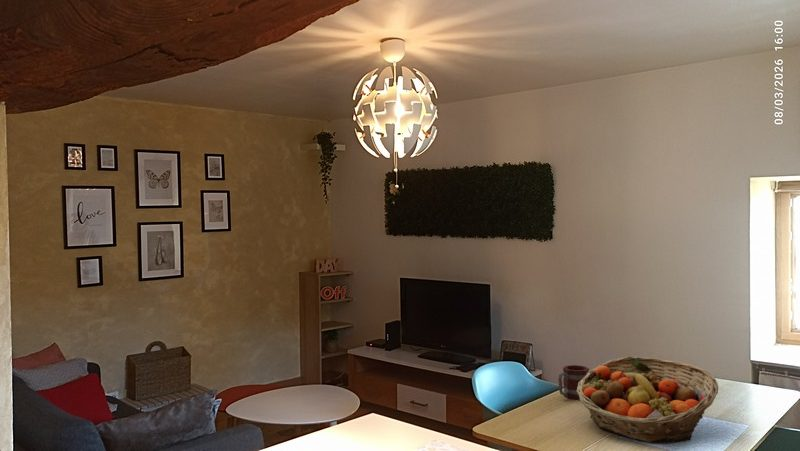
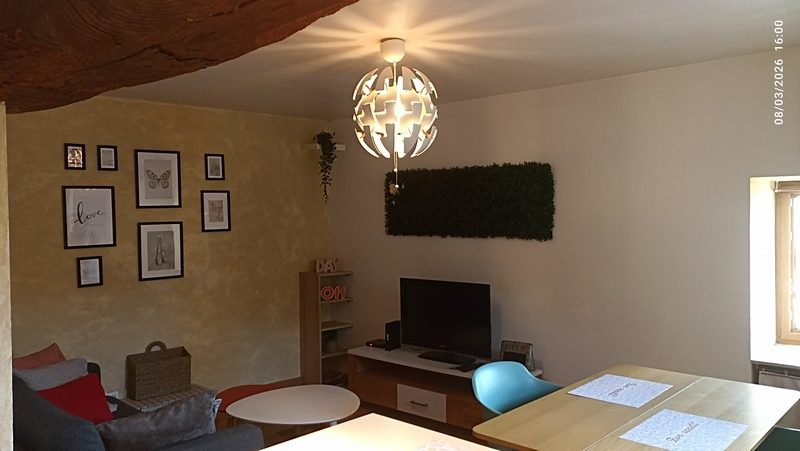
- mug [557,364,590,400]
- fruit basket [576,356,719,444]
